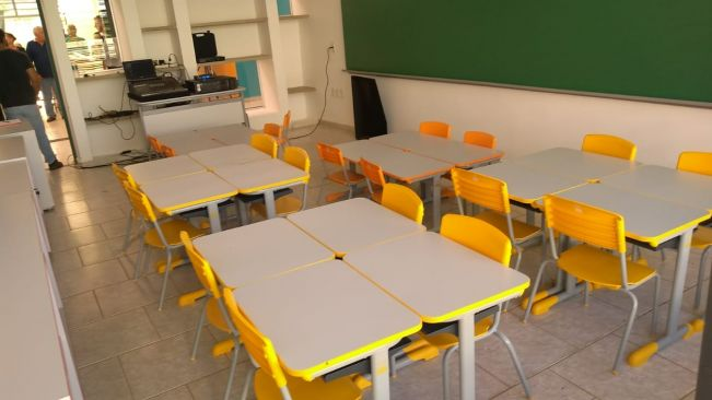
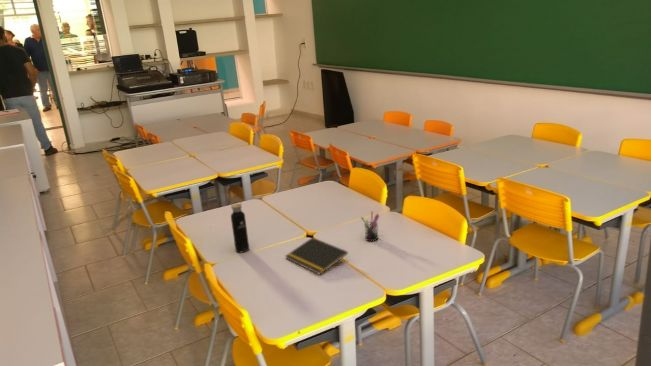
+ water bottle [230,199,250,253]
+ pen holder [360,210,380,242]
+ notepad [285,236,349,276]
